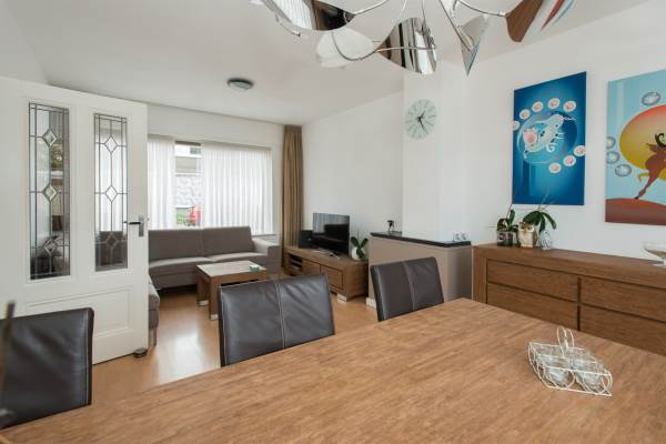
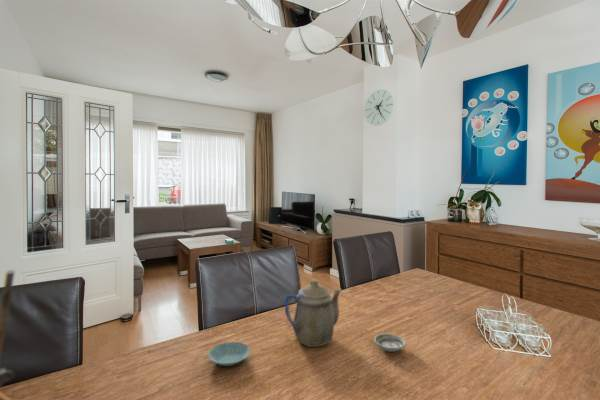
+ saucer [373,333,407,353]
+ saucer [208,341,251,367]
+ teapot [284,278,342,348]
